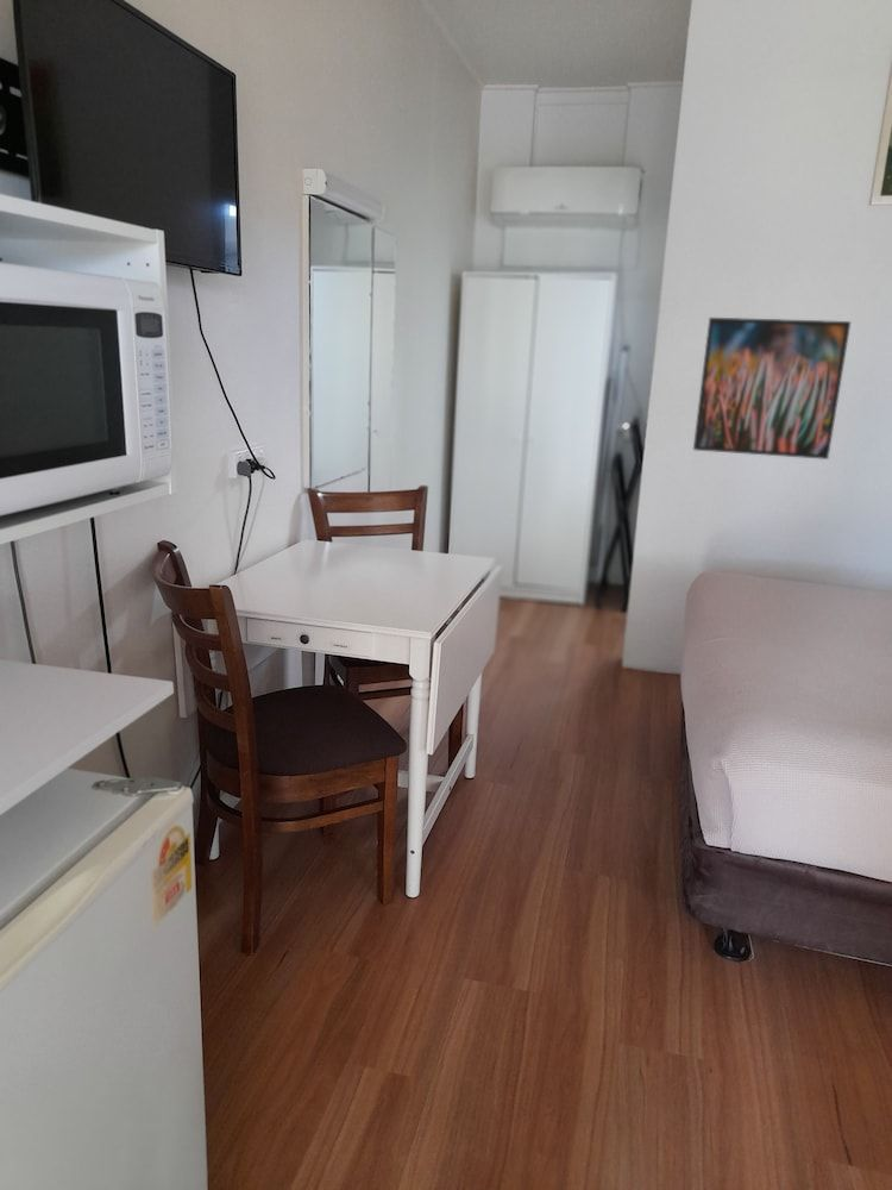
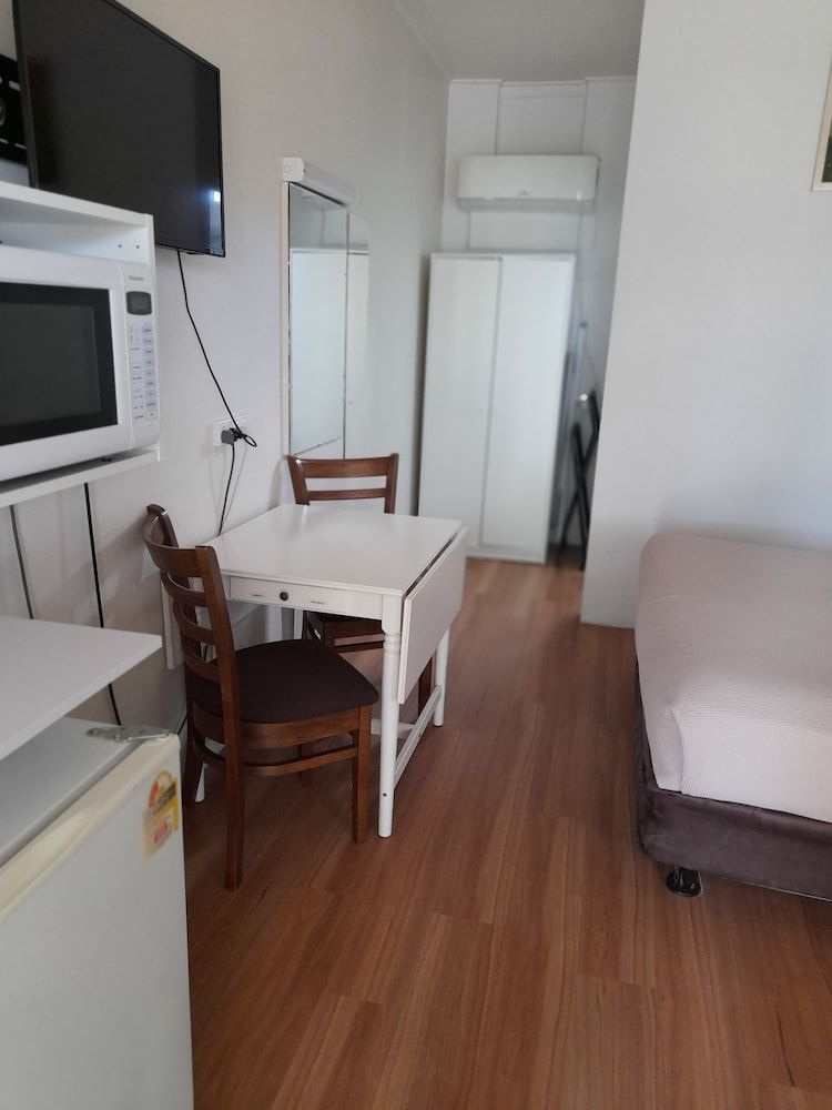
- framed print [692,317,852,461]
